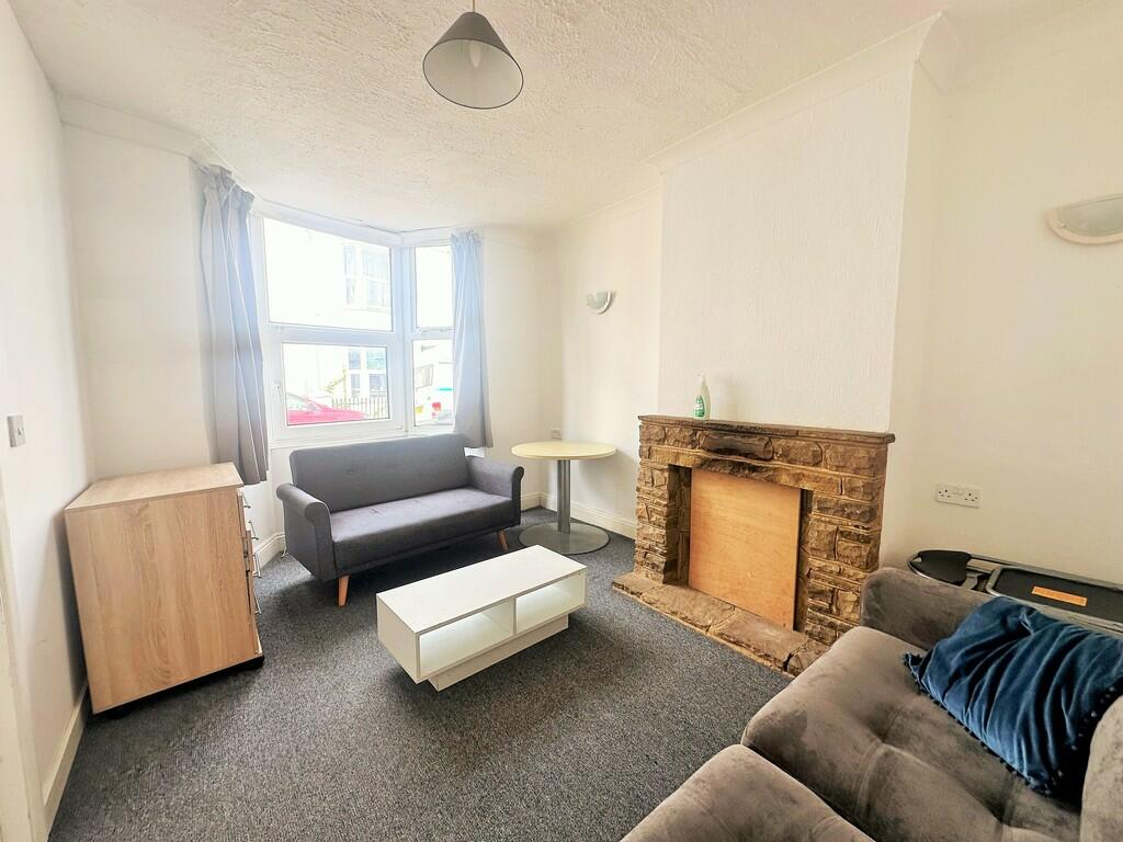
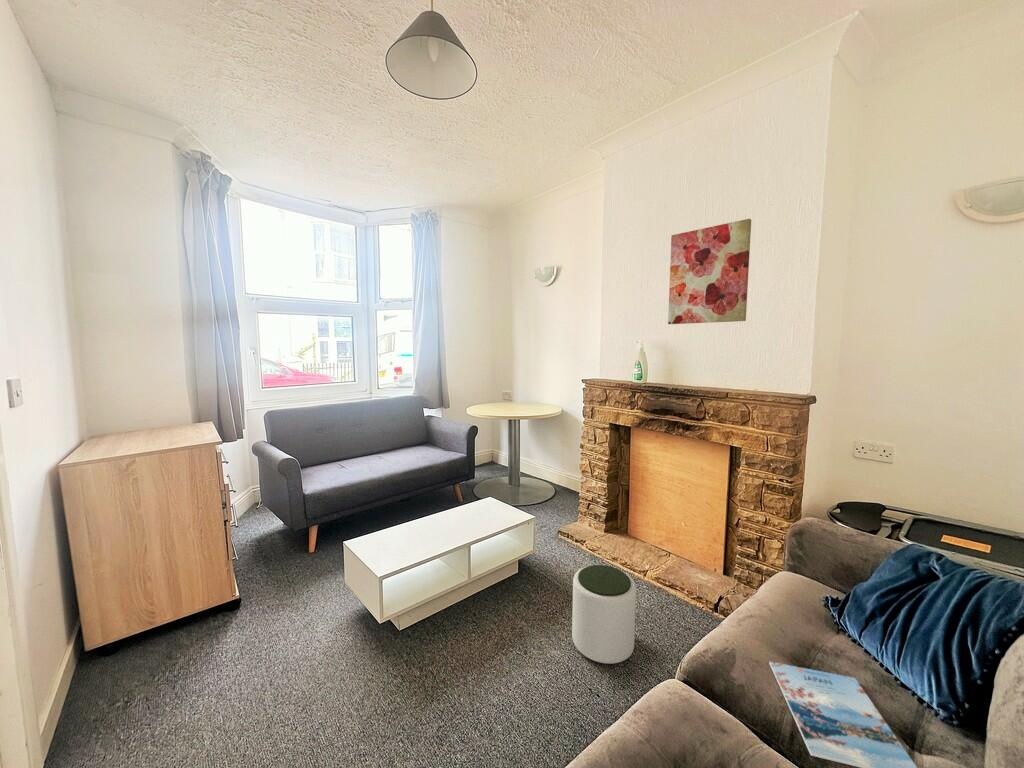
+ plant pot [571,564,637,665]
+ wall art [667,218,752,325]
+ magazine [768,661,918,768]
